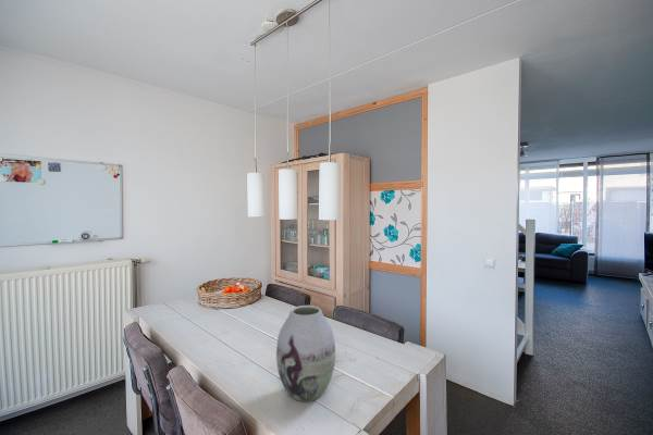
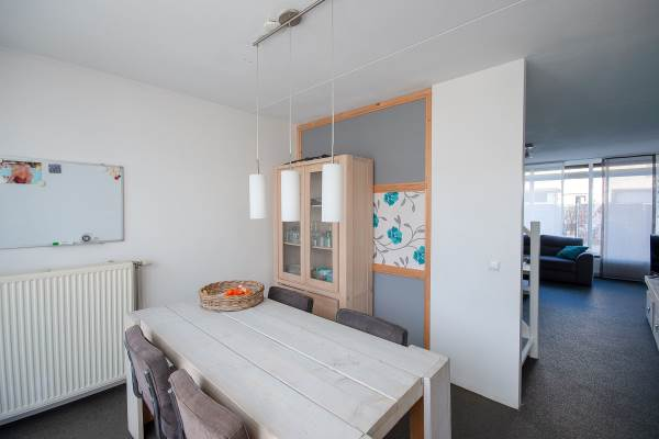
- vase [275,304,336,403]
